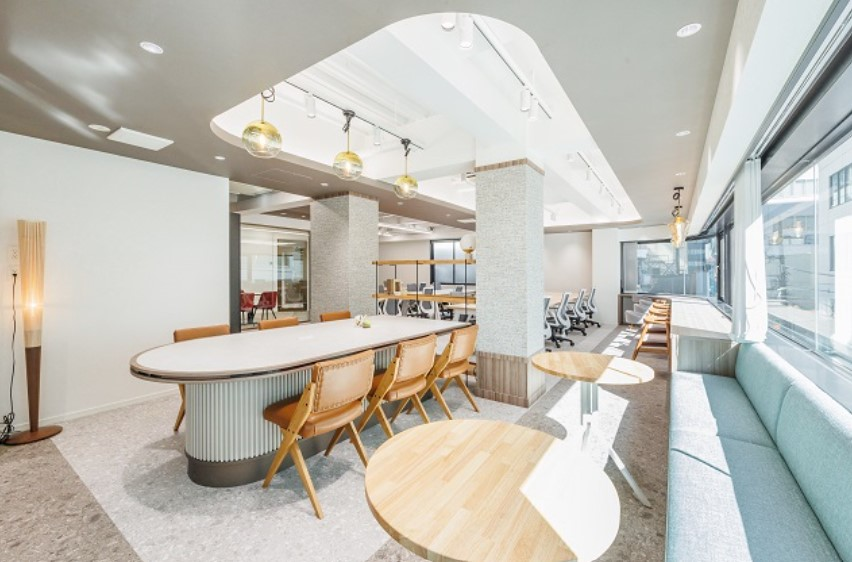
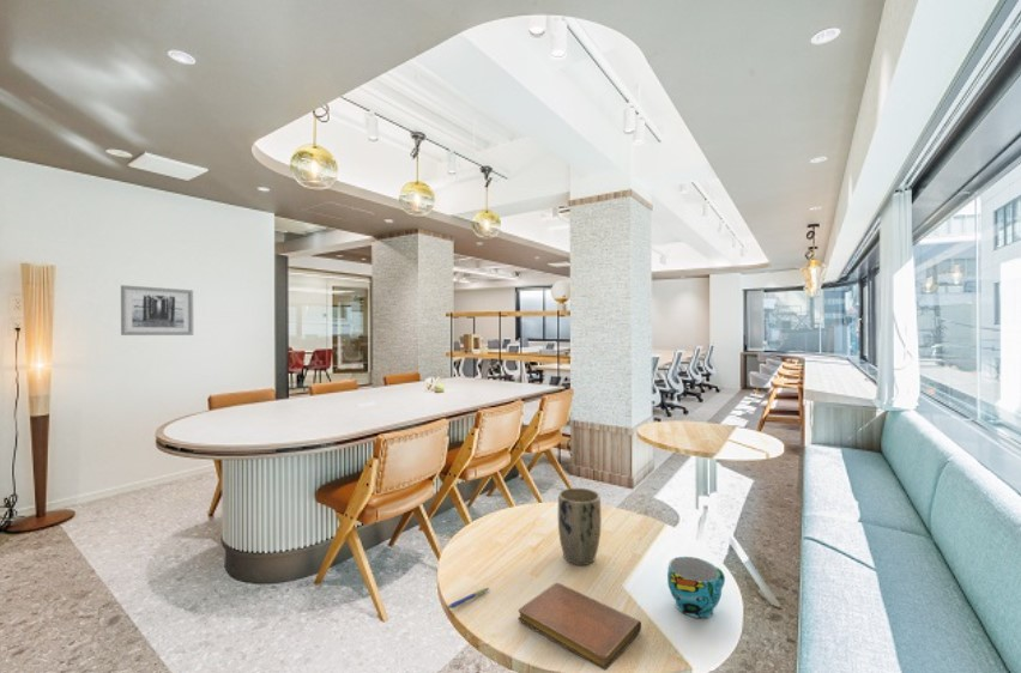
+ notebook [518,582,642,672]
+ wall art [120,284,194,336]
+ pen [446,587,490,611]
+ plant pot [557,487,603,566]
+ cup [666,556,726,619]
